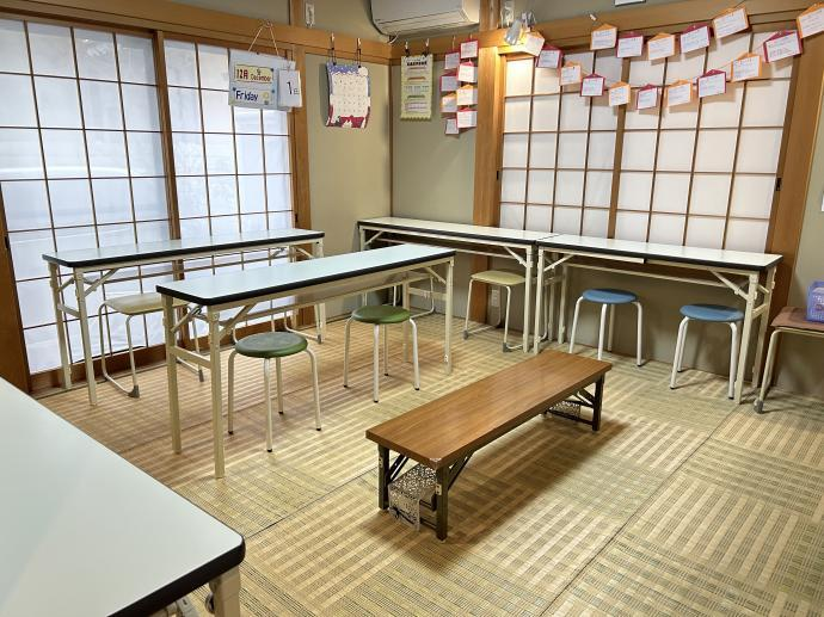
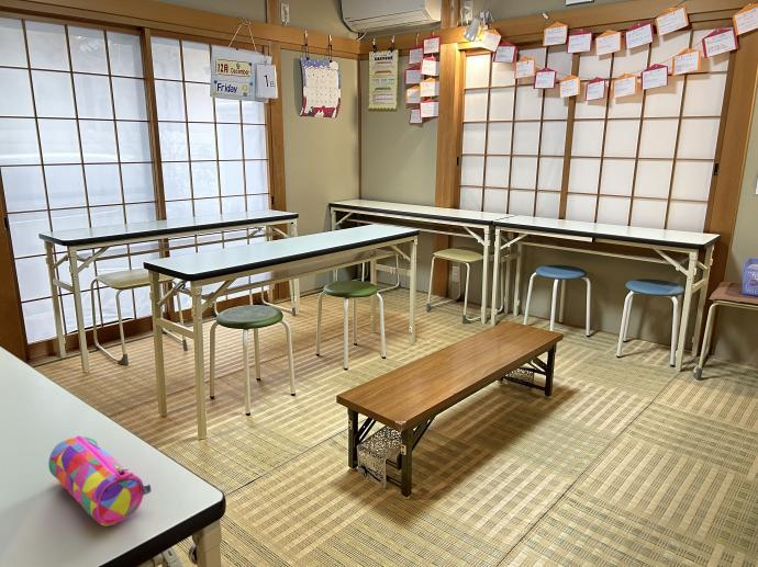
+ pencil case [47,434,152,528]
